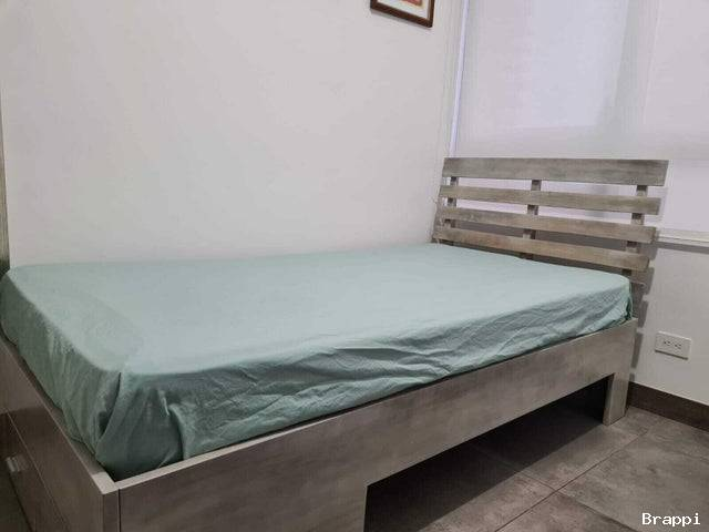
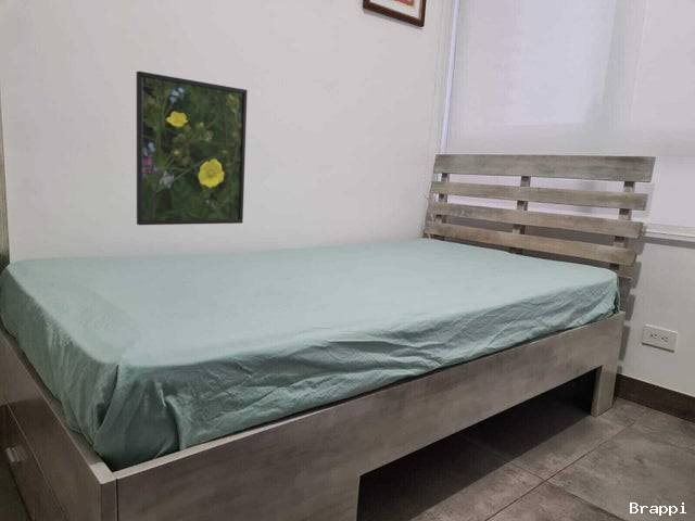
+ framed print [136,71,249,226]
